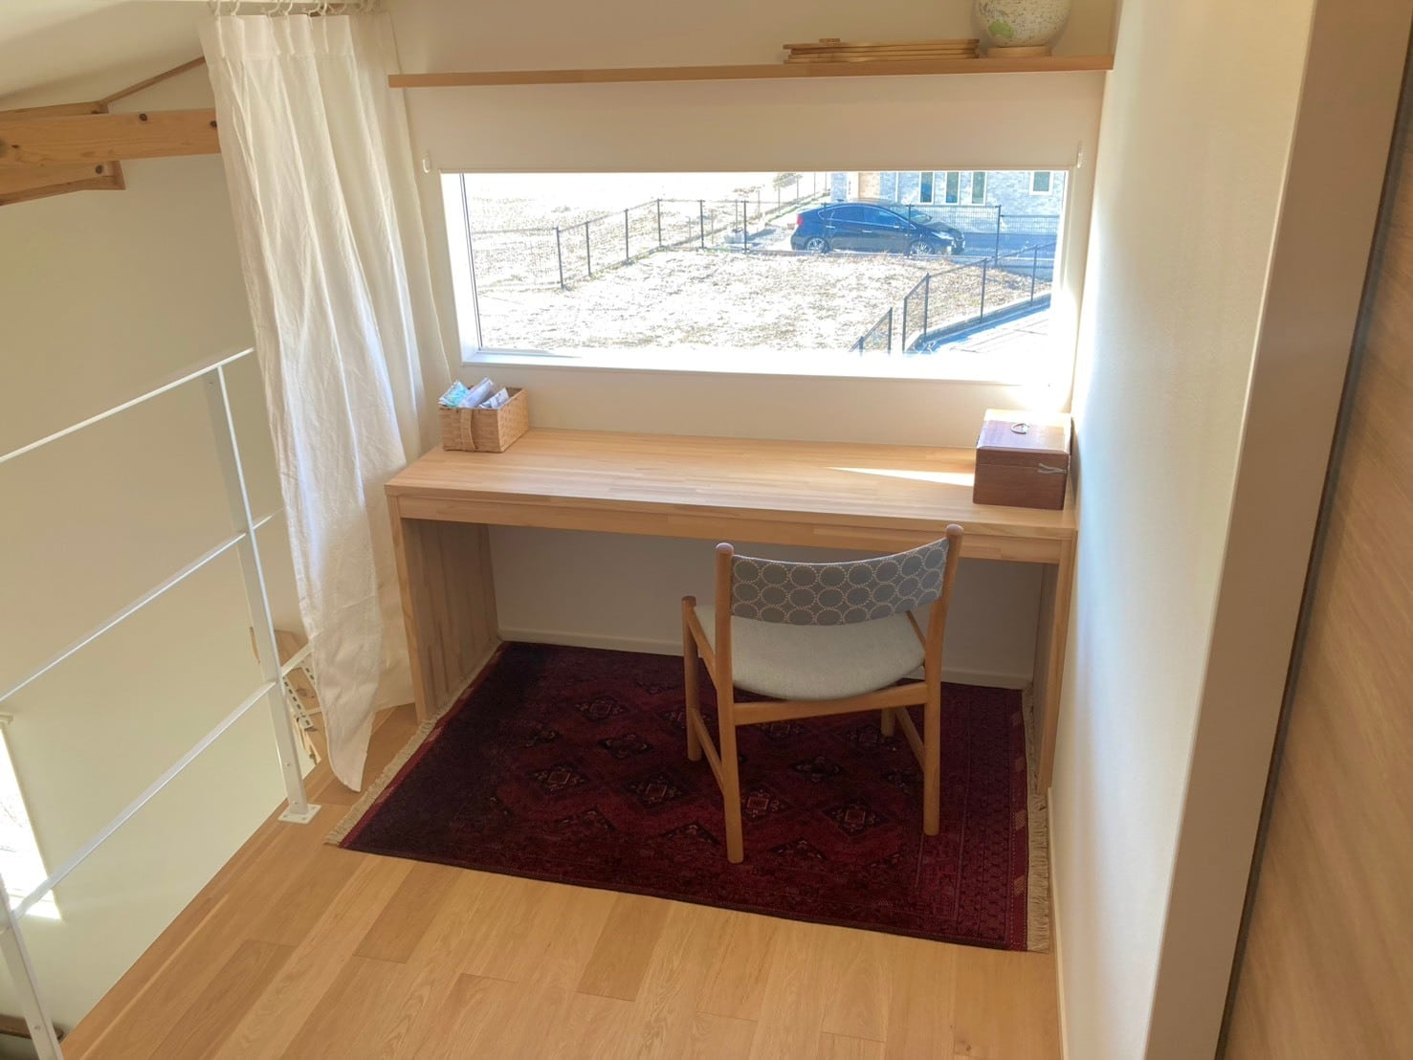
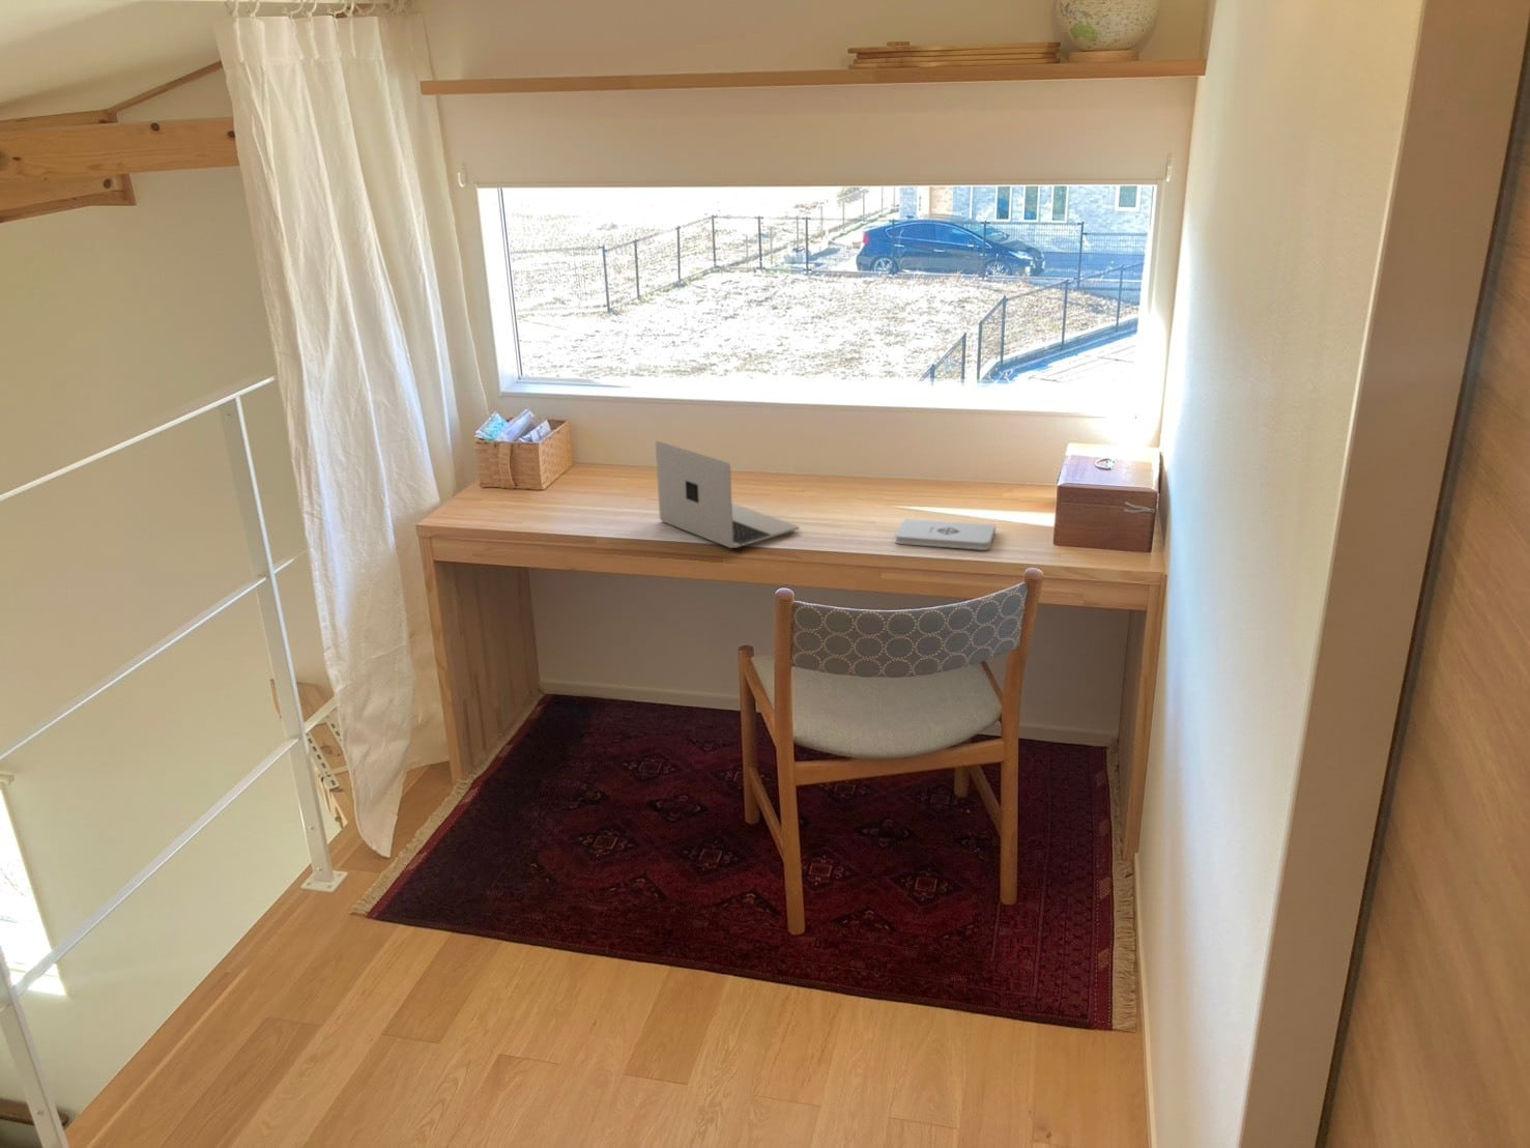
+ notepad [893,519,997,551]
+ laptop [655,439,799,549]
